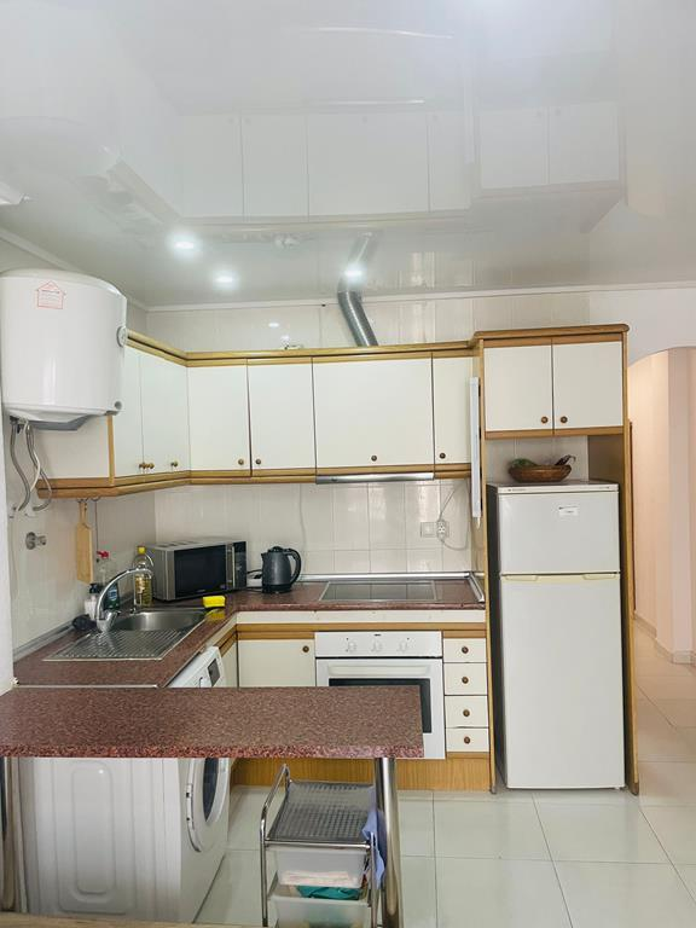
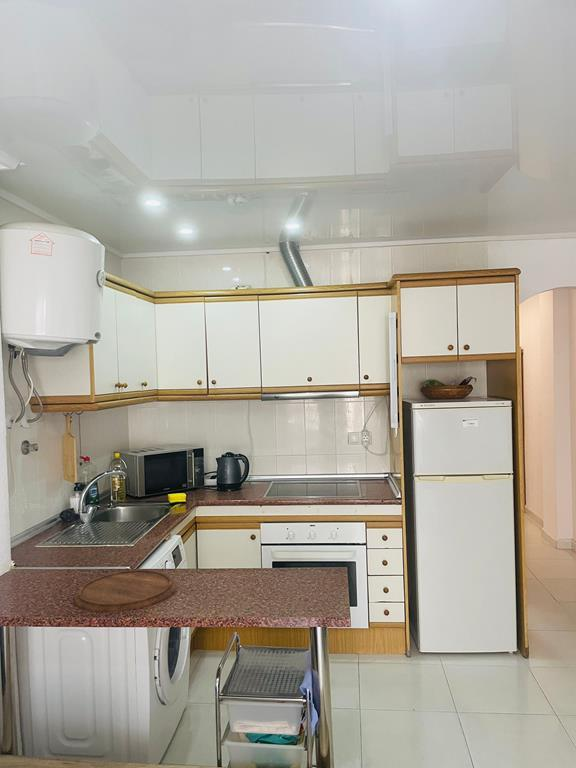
+ cutting board [74,569,177,613]
